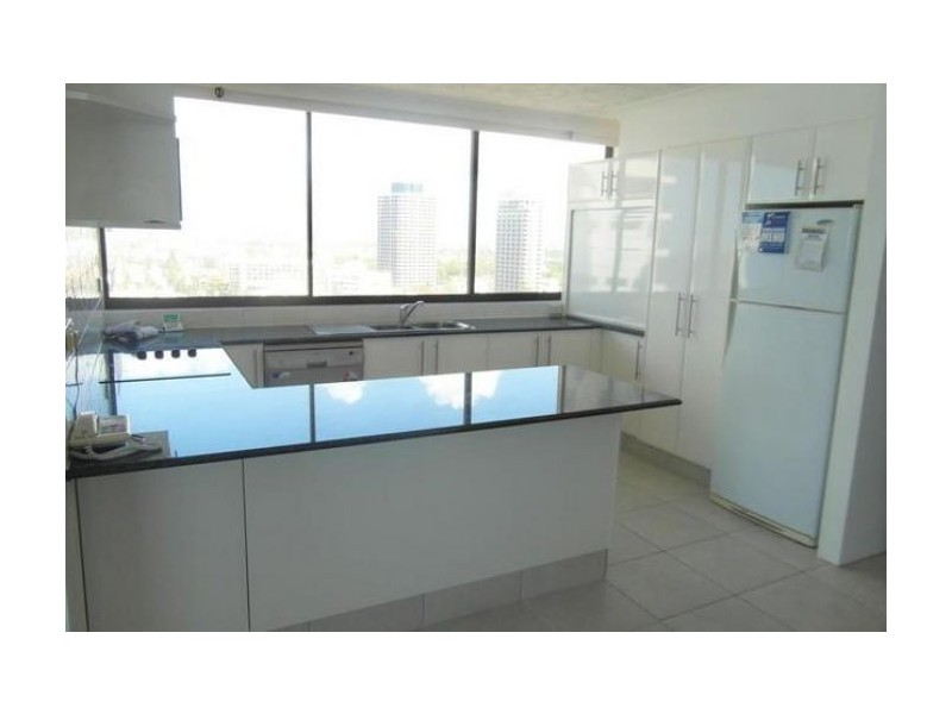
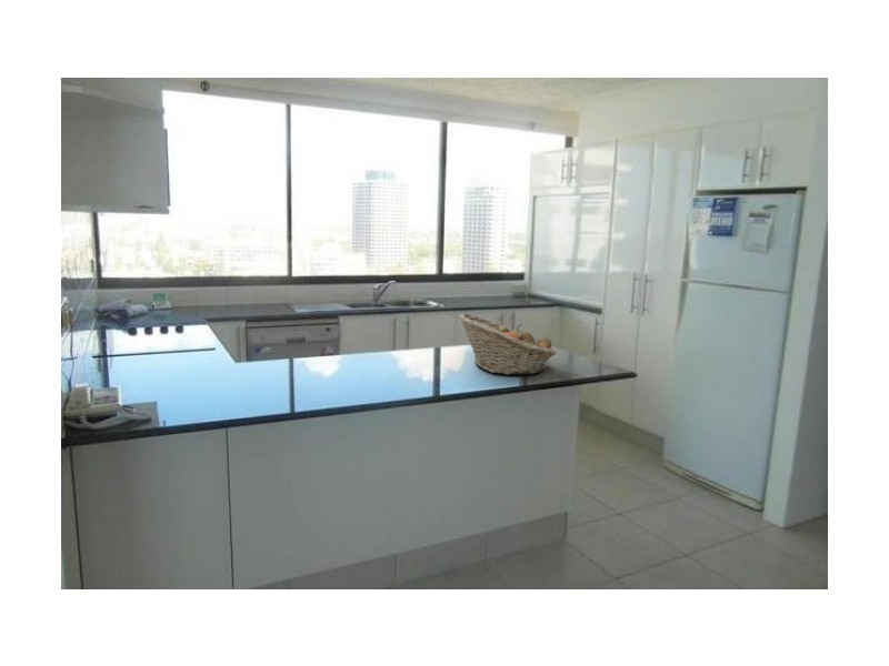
+ fruit basket [457,313,557,376]
